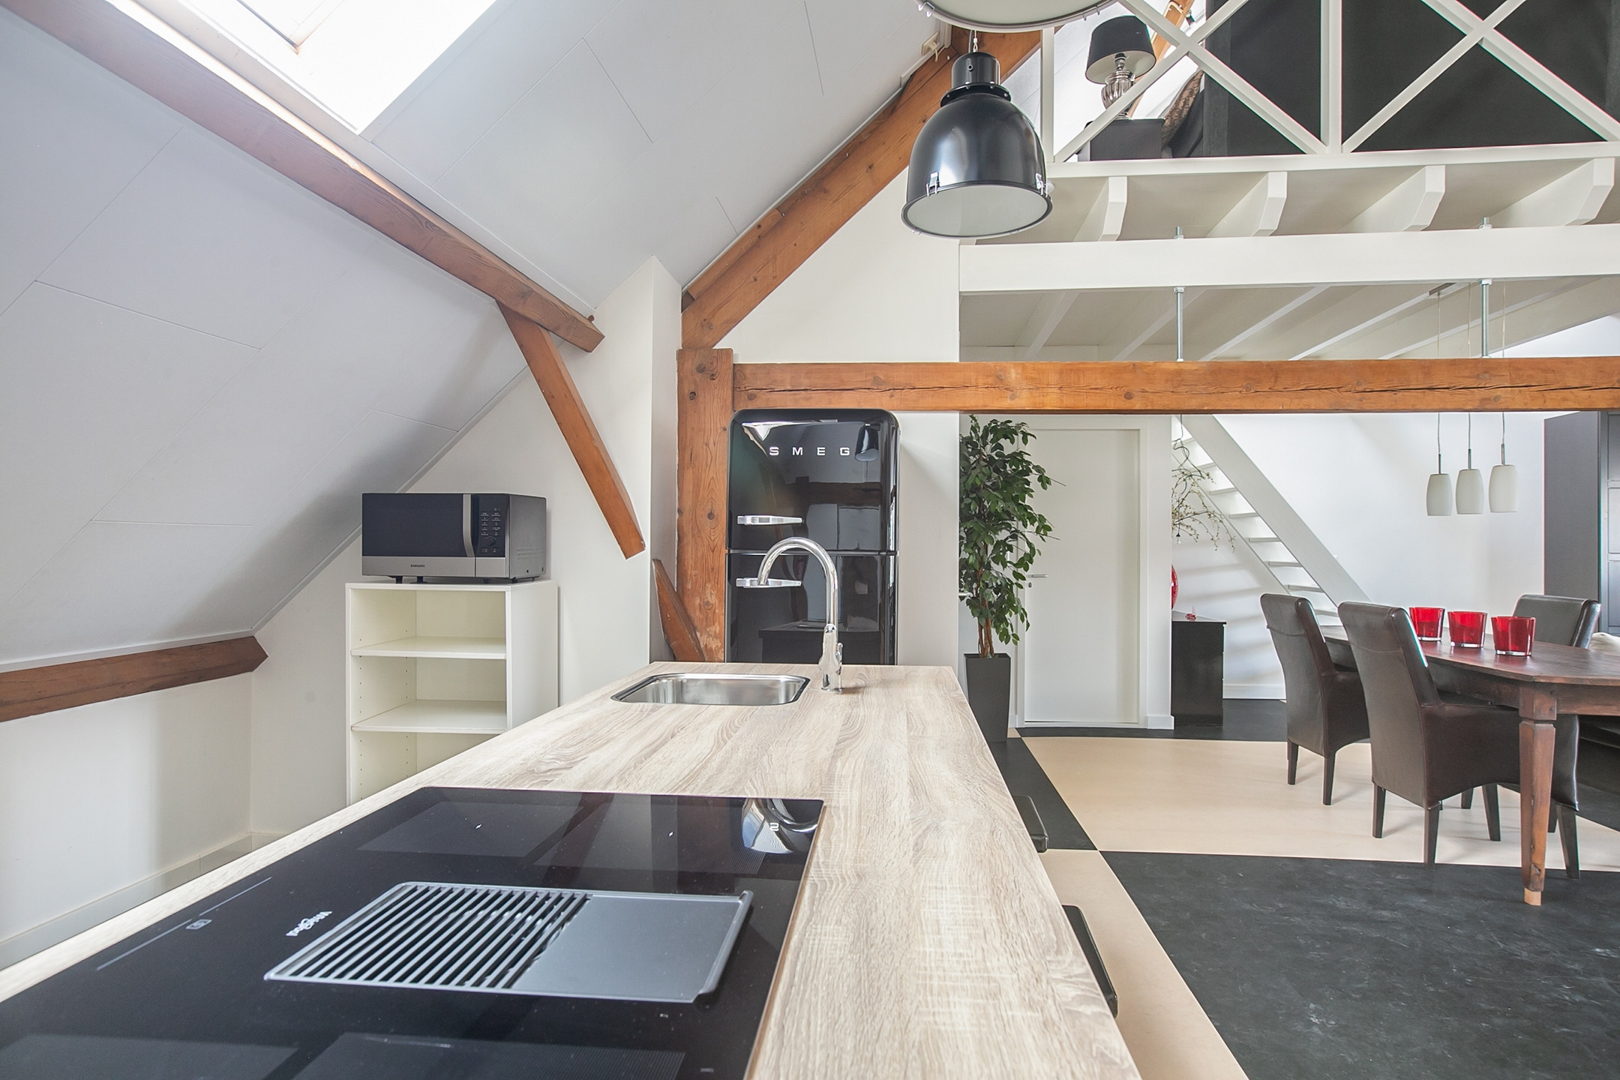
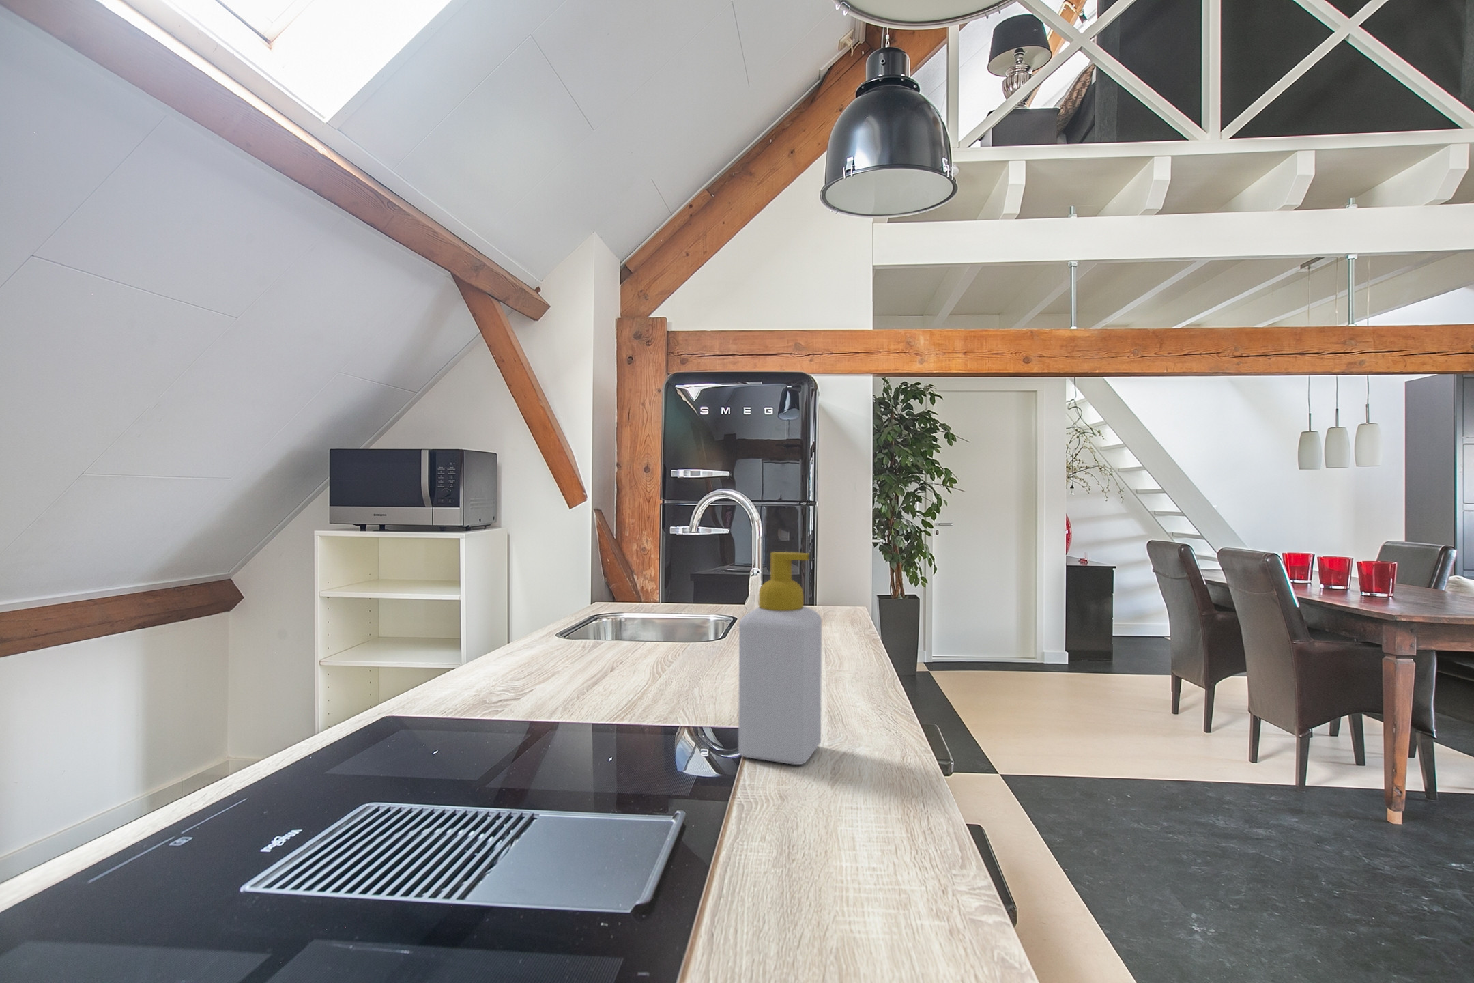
+ soap bottle [738,551,823,766]
